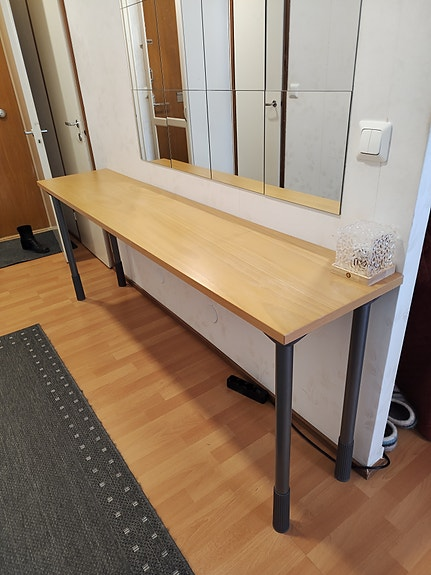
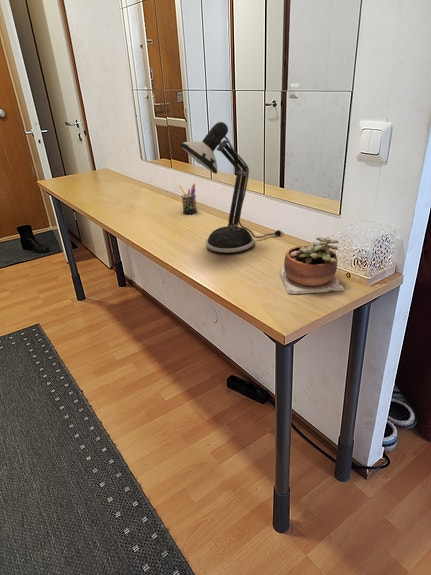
+ desk lamp [179,121,285,253]
+ pen holder [178,183,198,215]
+ succulent plant [279,236,345,295]
